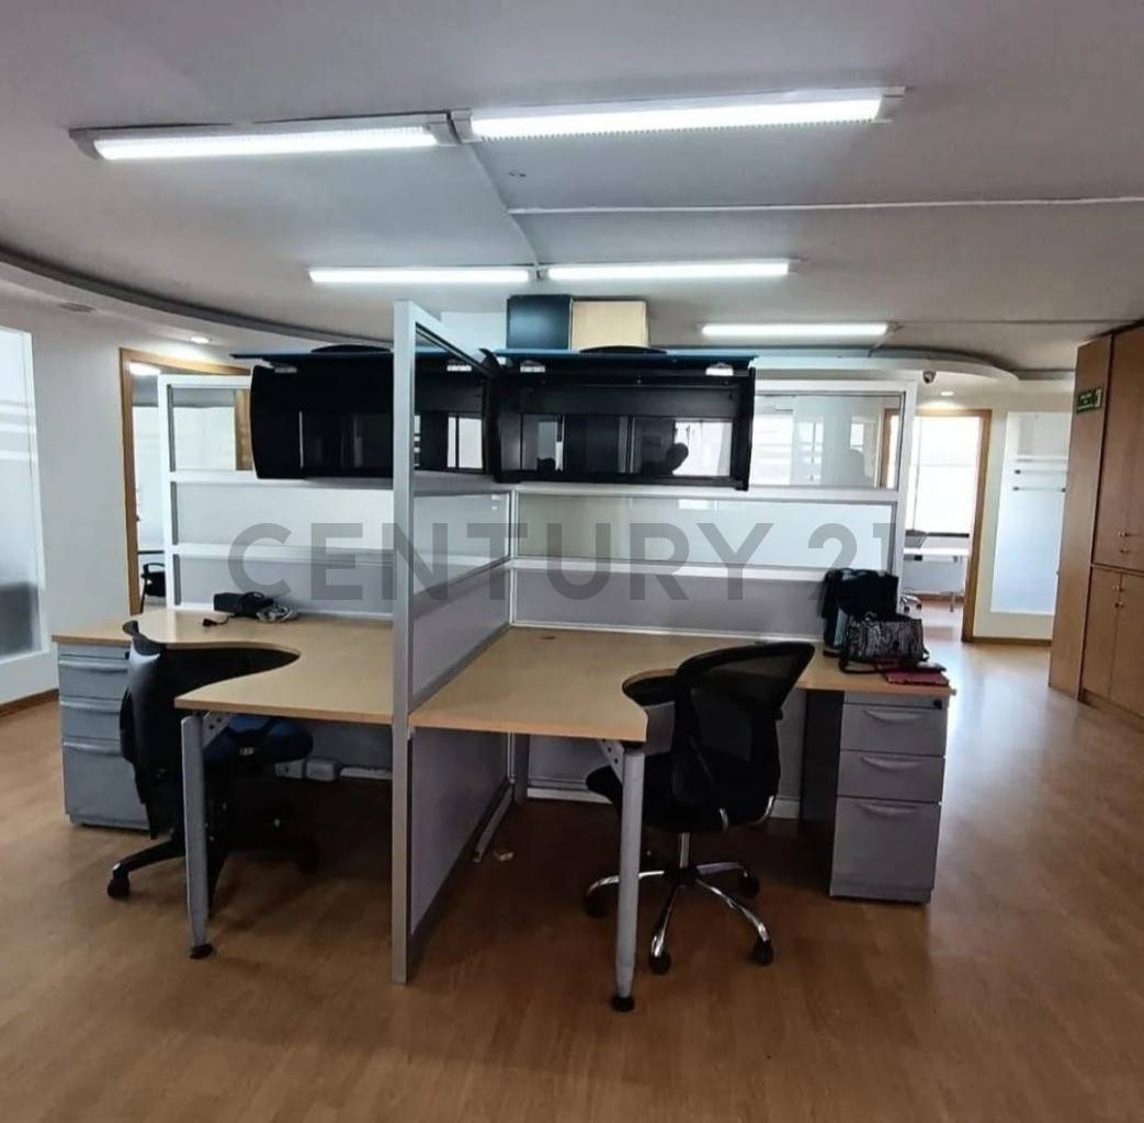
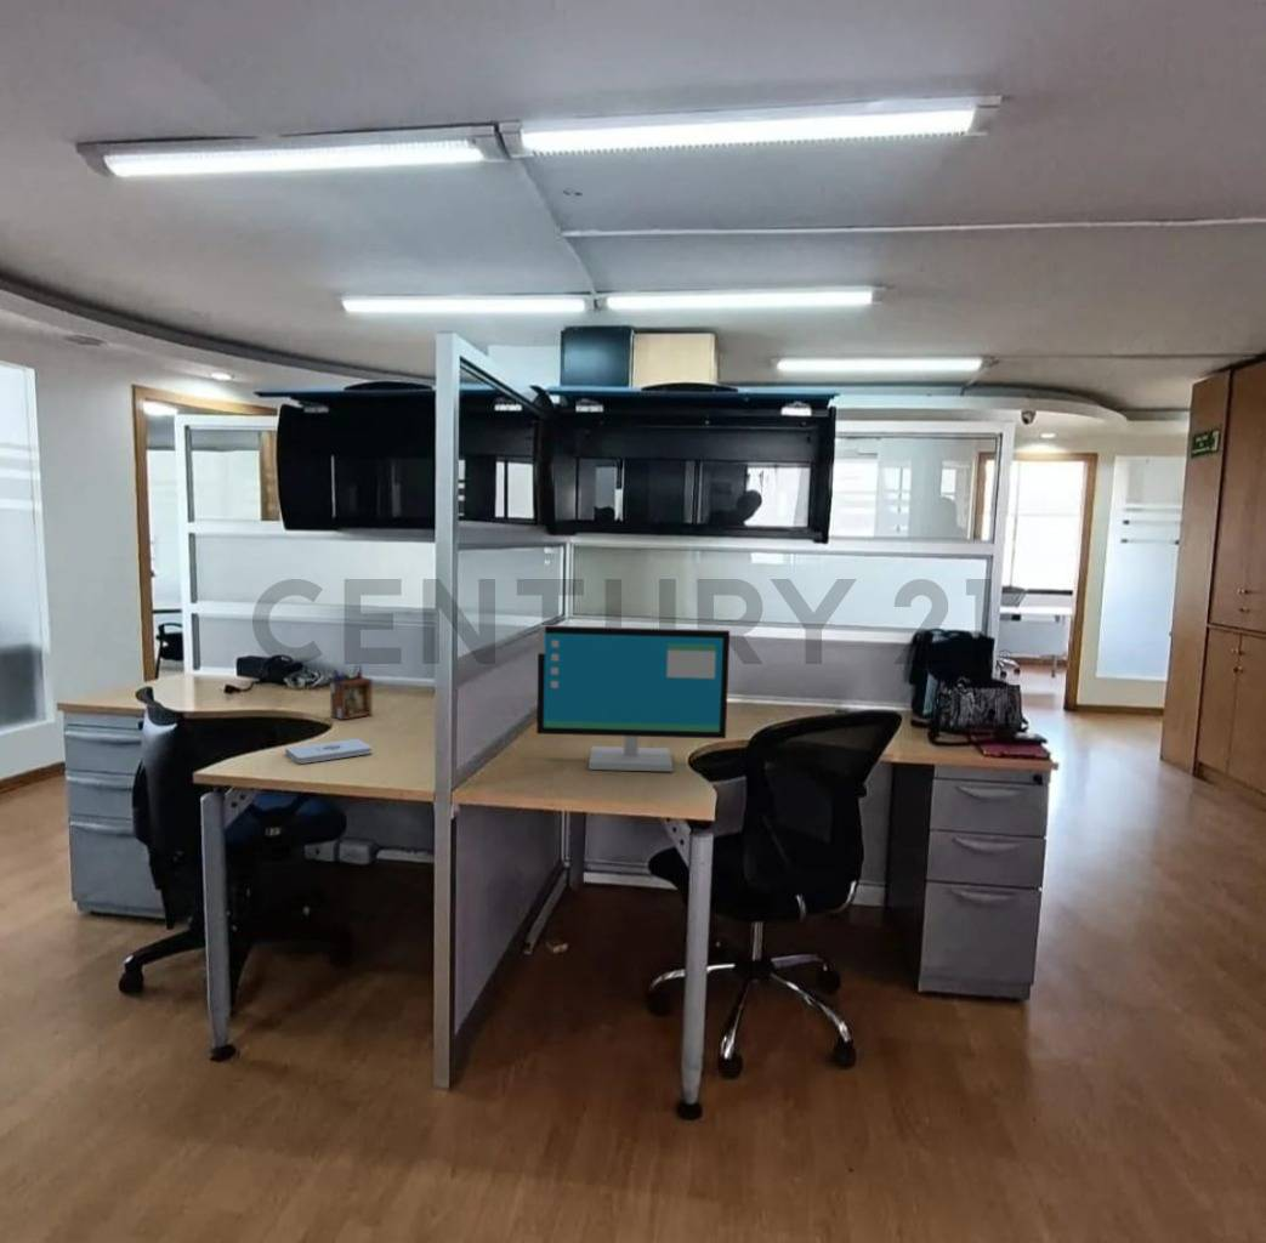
+ notepad [284,738,373,765]
+ computer monitor [535,624,731,773]
+ desk organizer [329,663,374,721]
